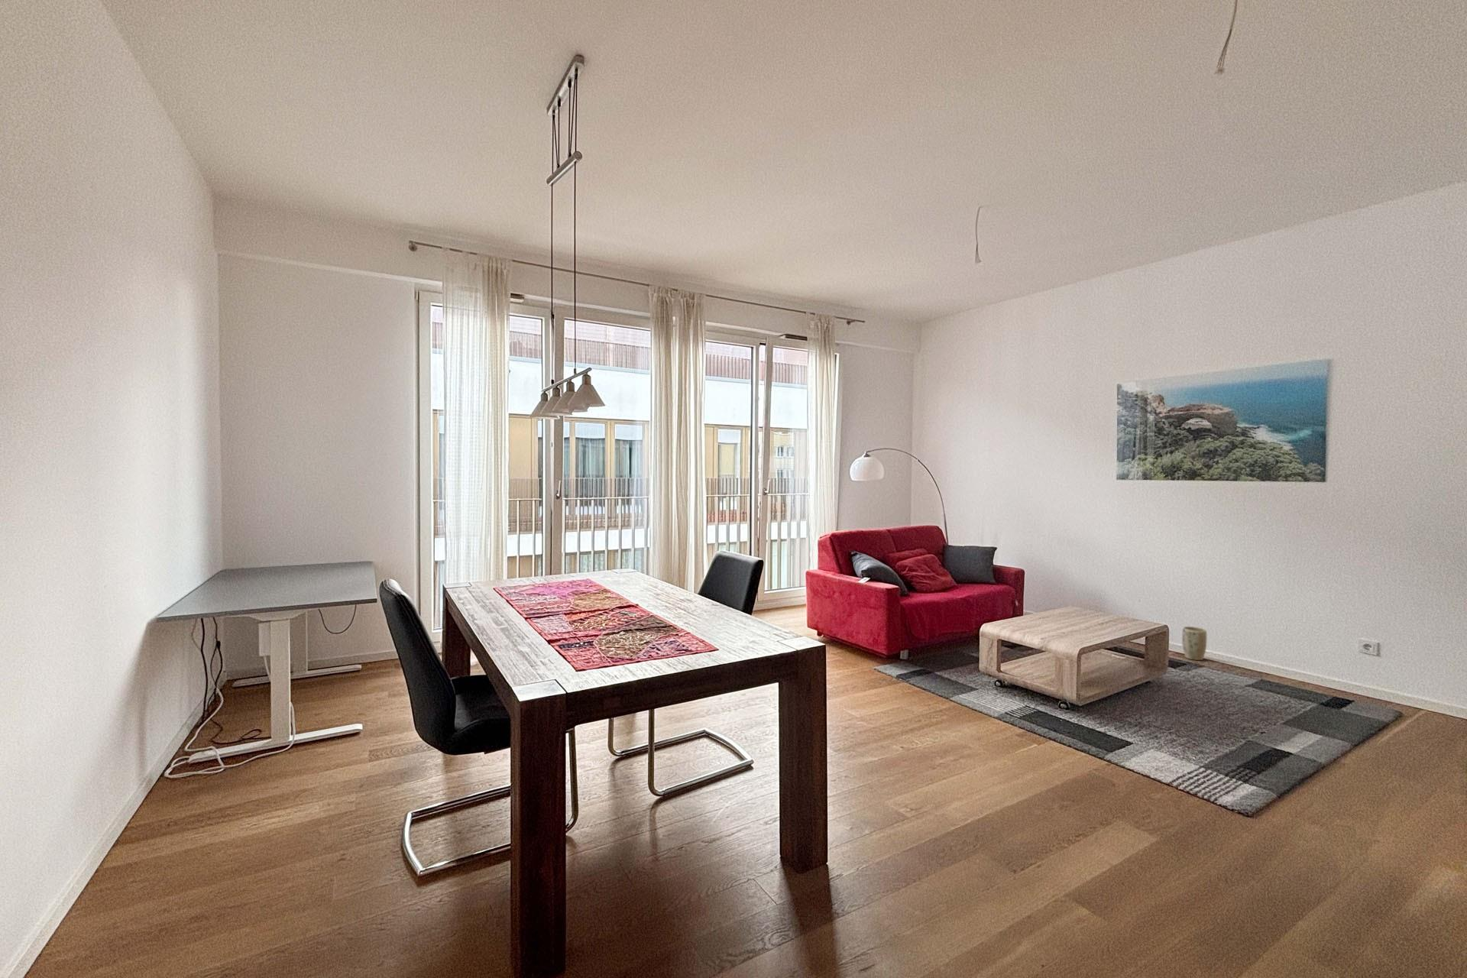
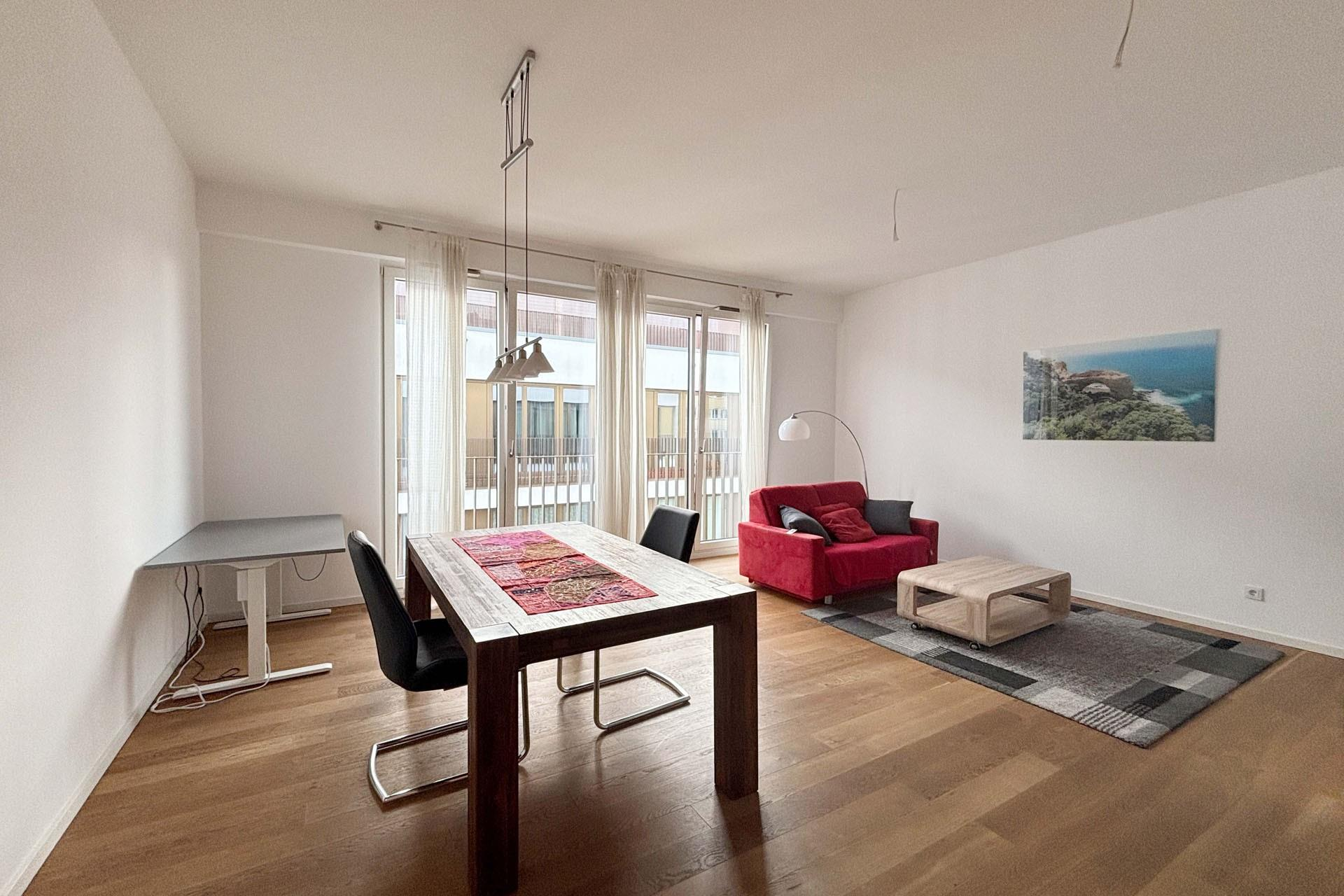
- plant pot [1181,625,1207,660]
